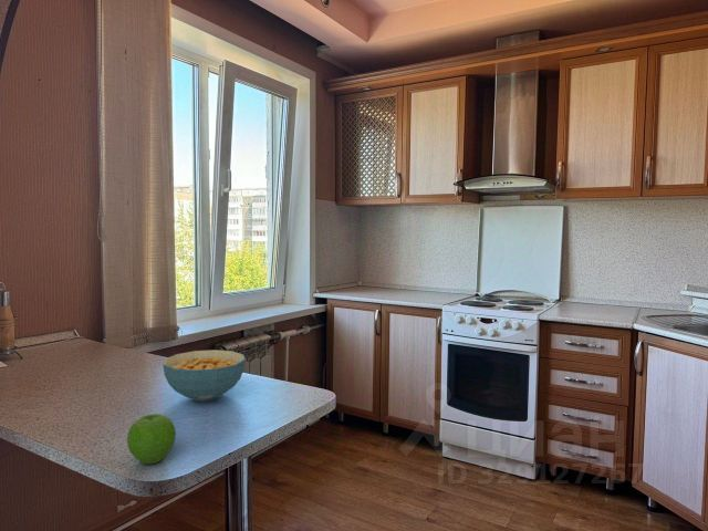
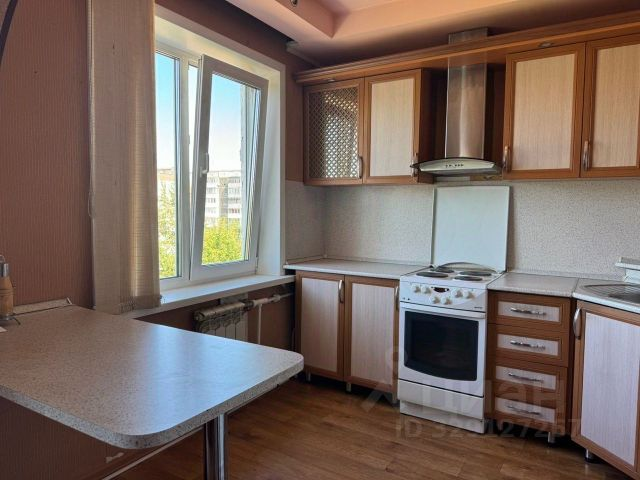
- cereal bowl [162,348,247,403]
- fruit [126,413,177,465]
